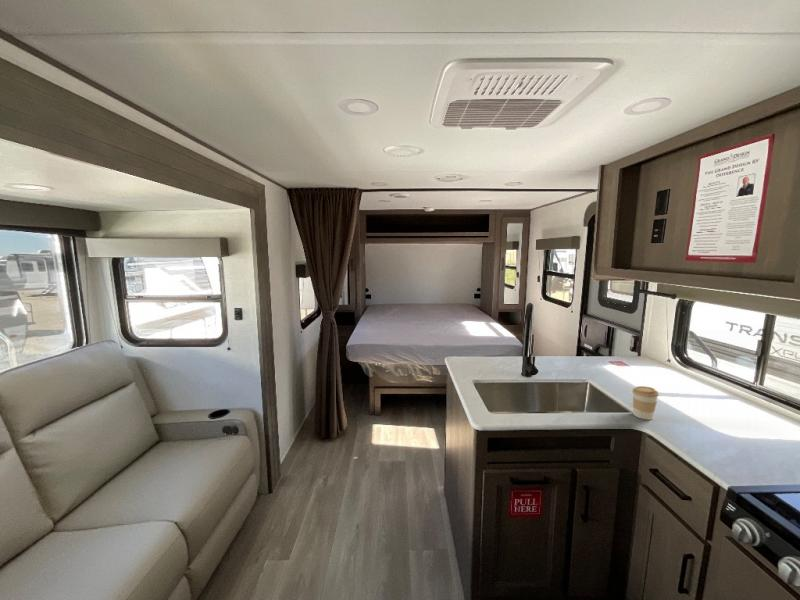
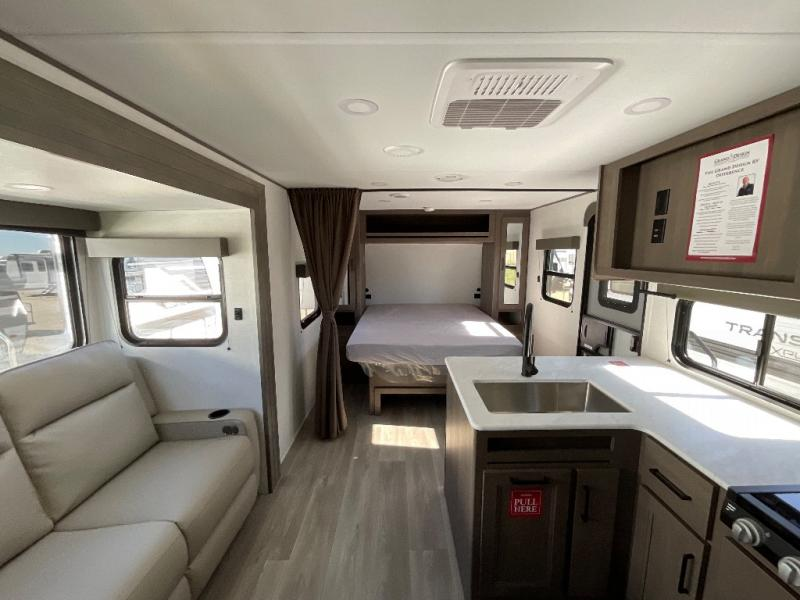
- coffee cup [631,385,660,421]
